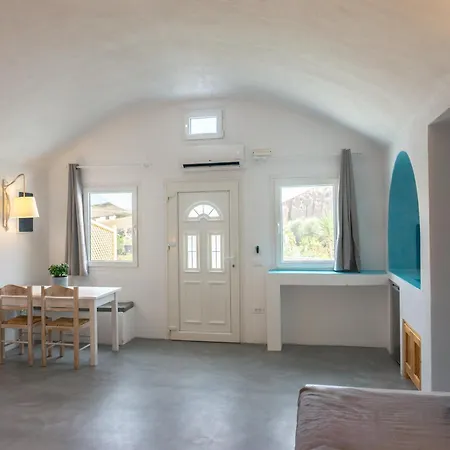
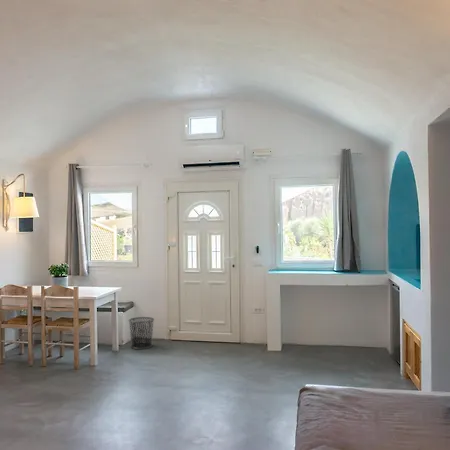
+ waste bin [128,316,155,350]
